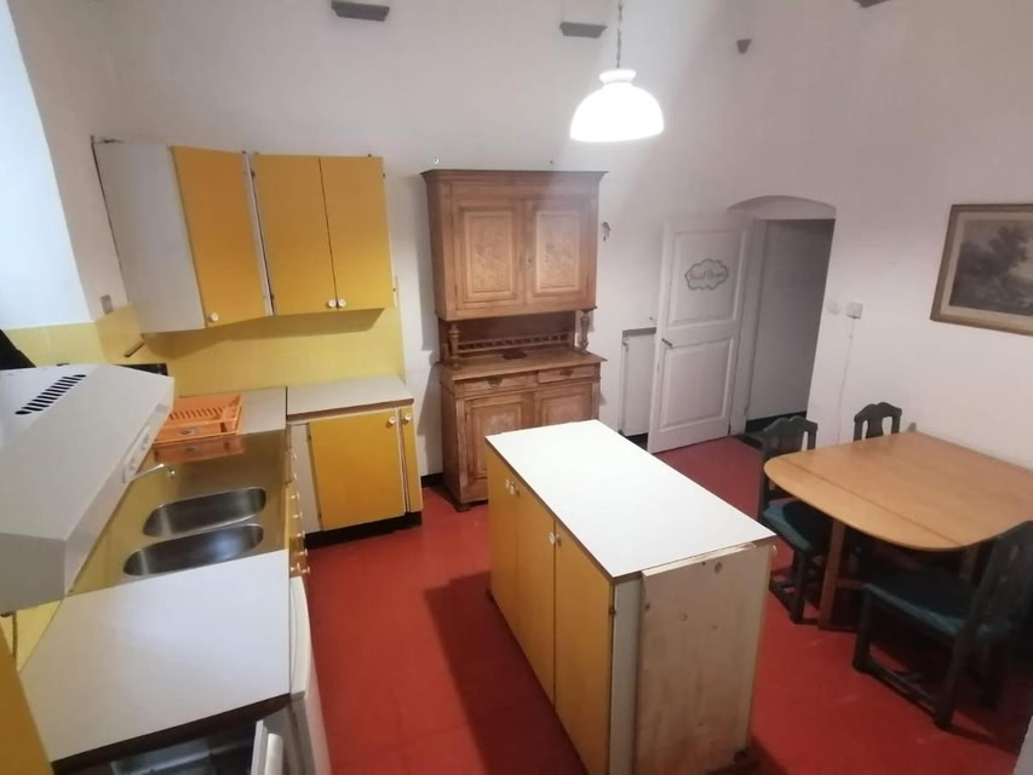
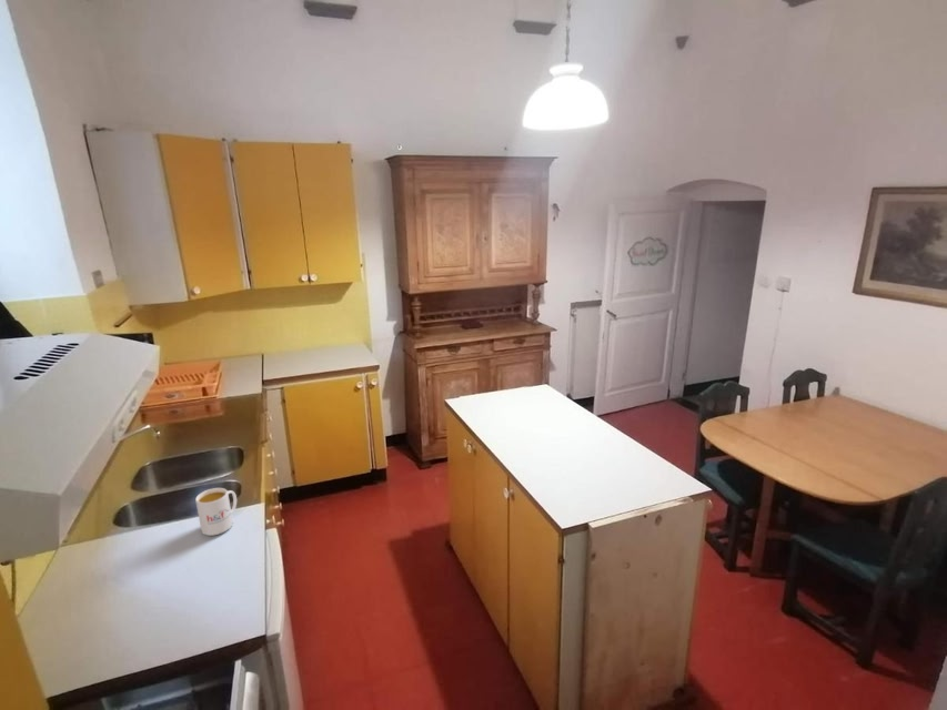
+ mug [194,487,238,537]
